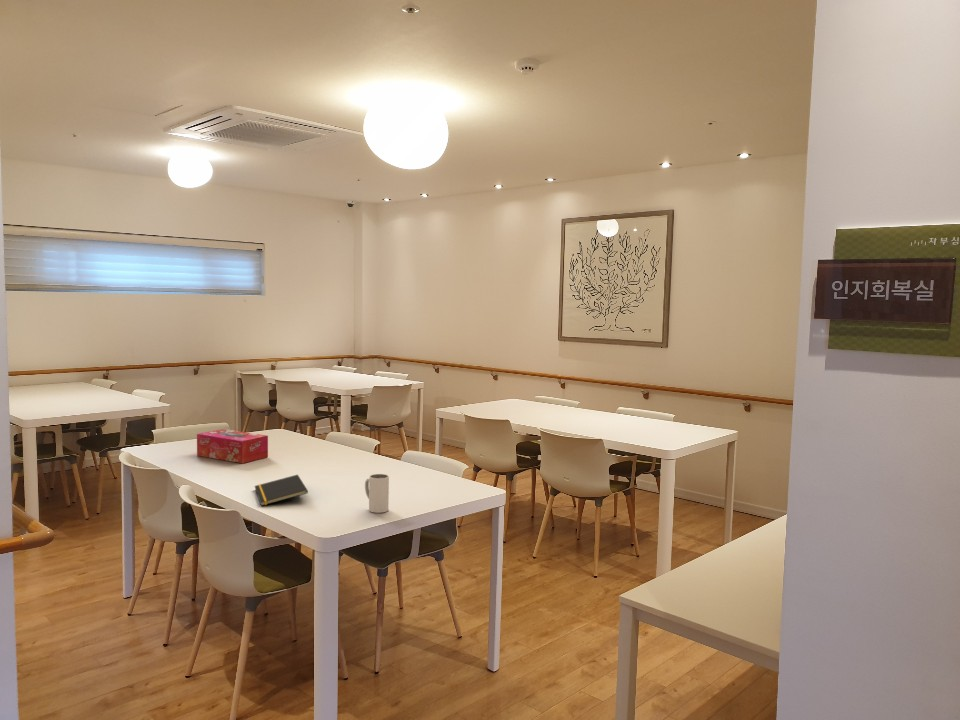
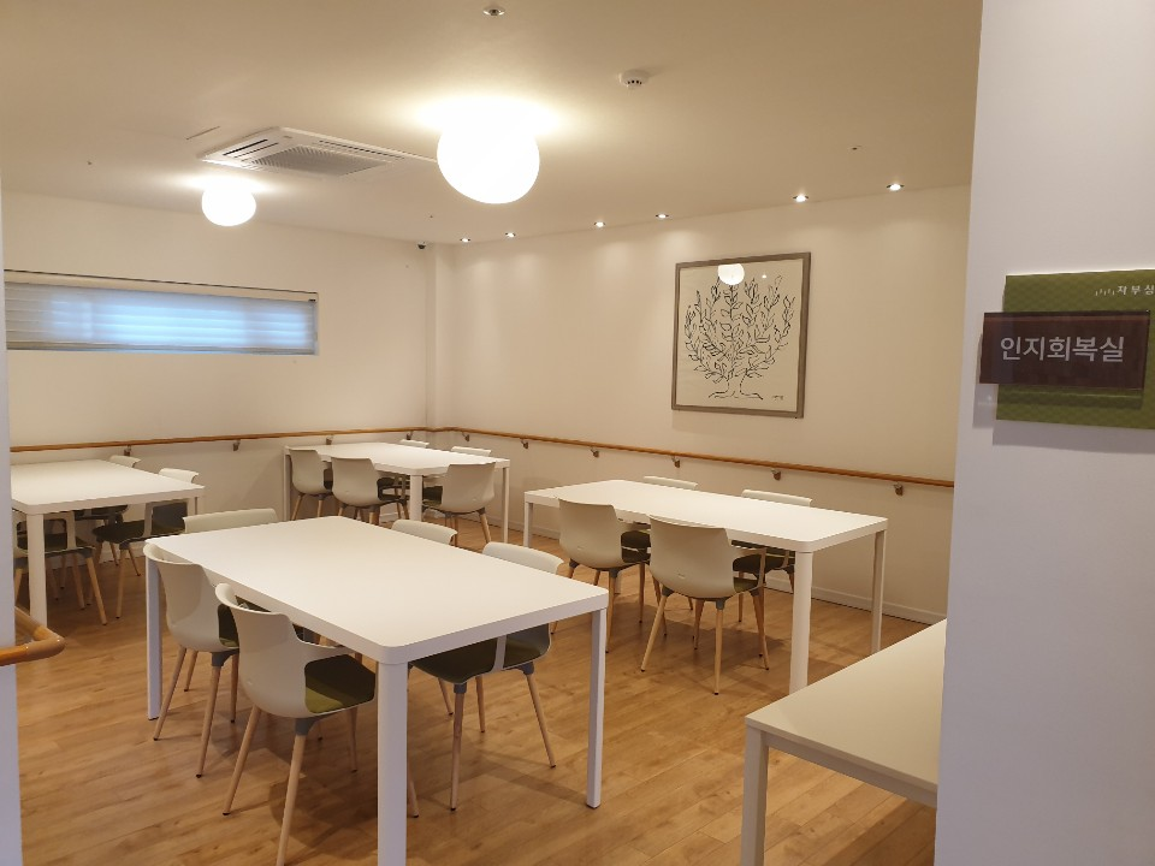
- tissue box [196,428,269,464]
- mug [364,473,390,514]
- notepad [254,474,309,507]
